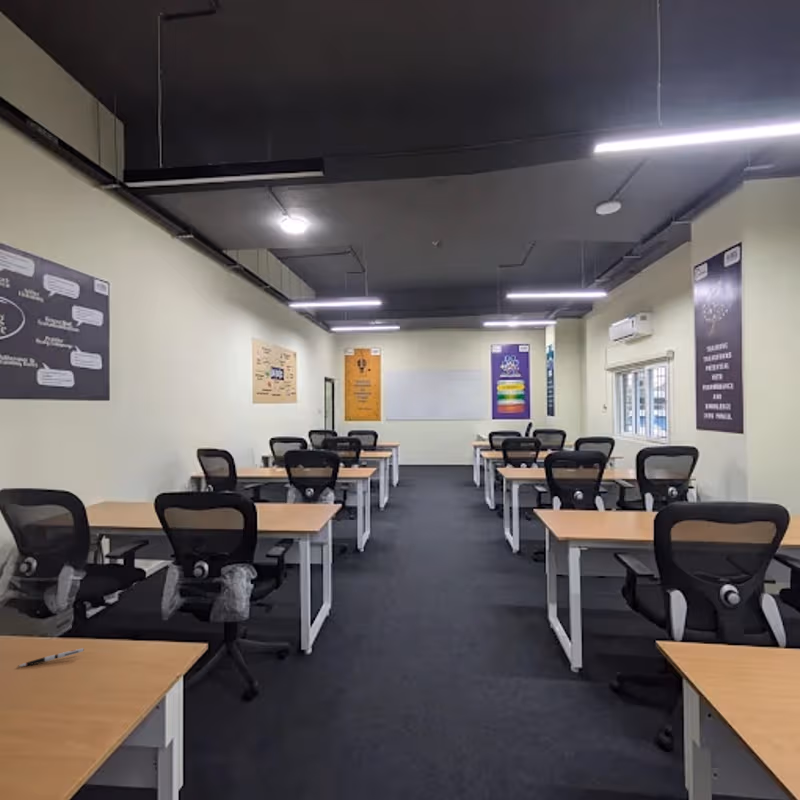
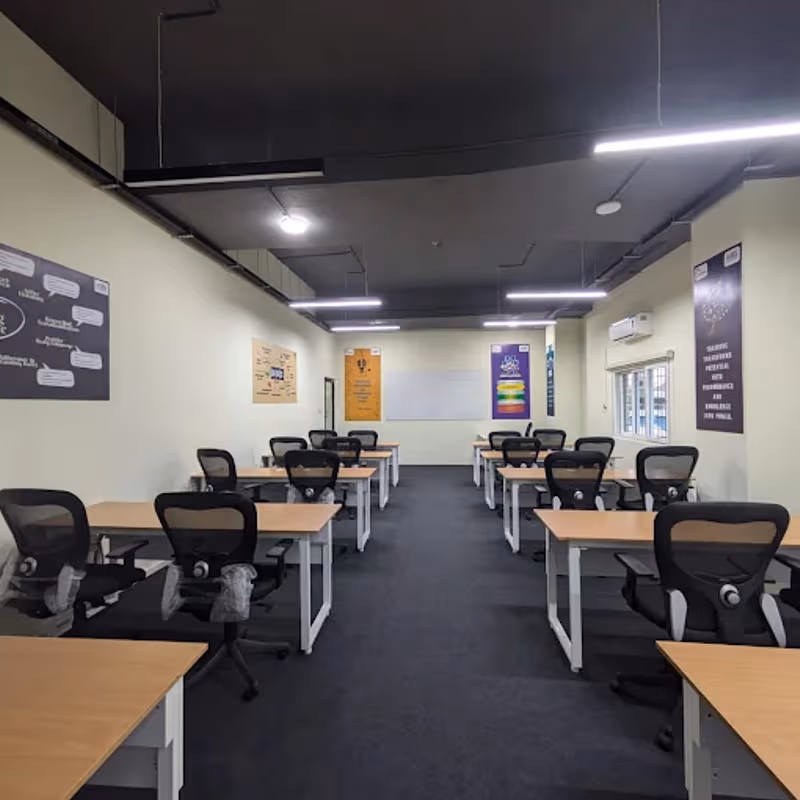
- pen [16,647,85,668]
